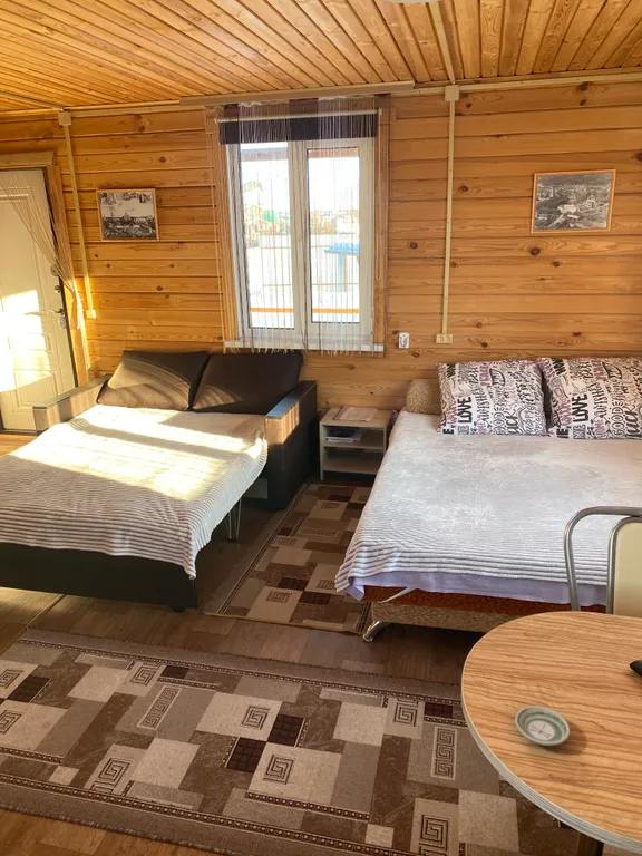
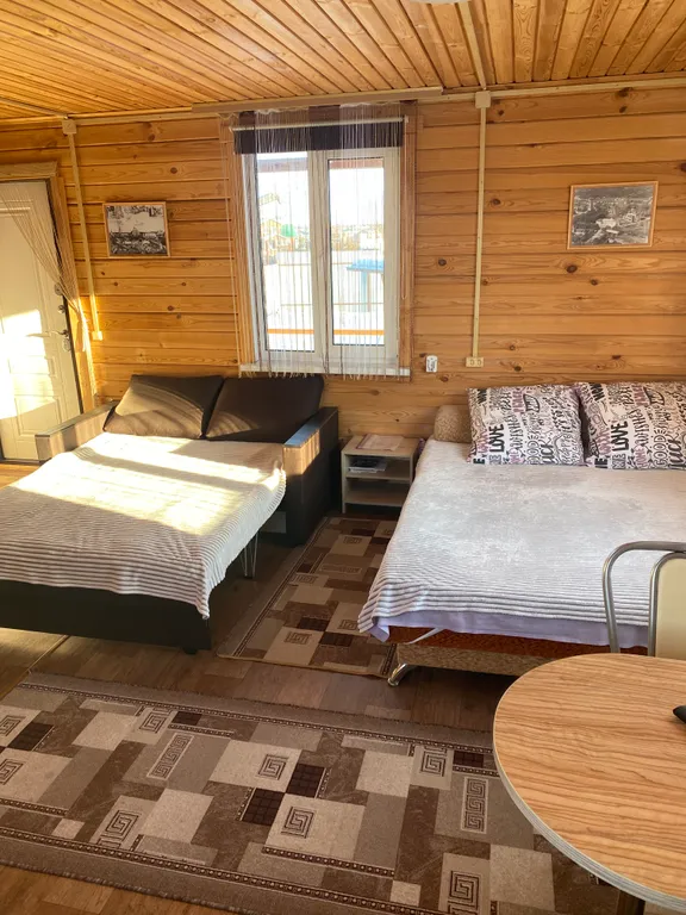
- saucer [514,704,571,747]
